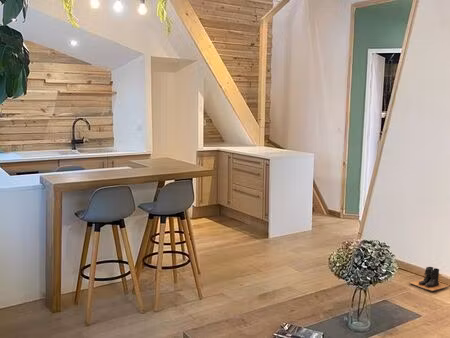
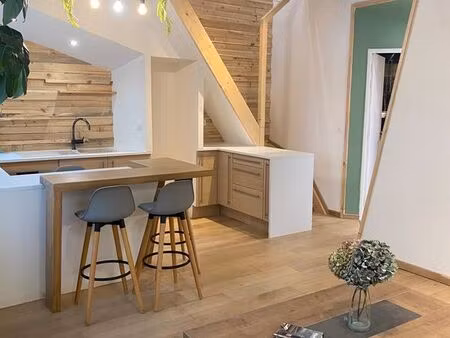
- boots [408,266,450,292]
